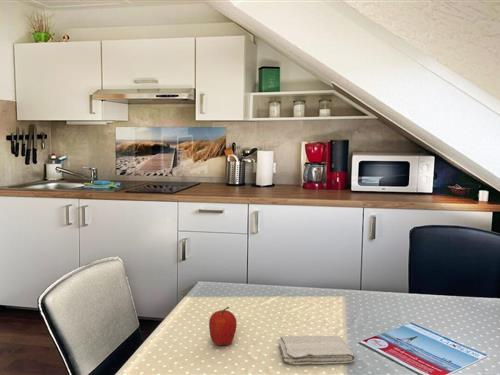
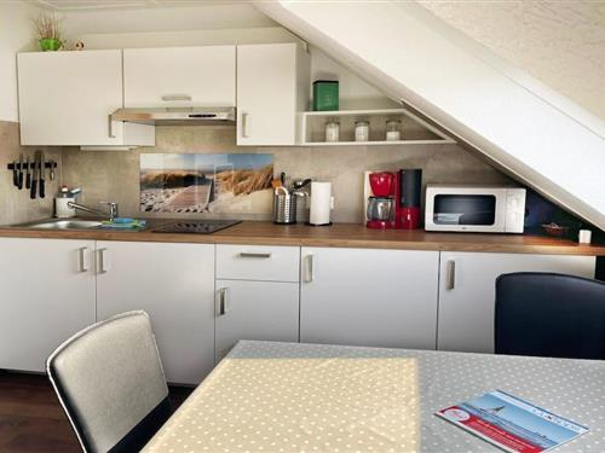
- washcloth [277,335,356,365]
- fruit [208,306,238,346]
